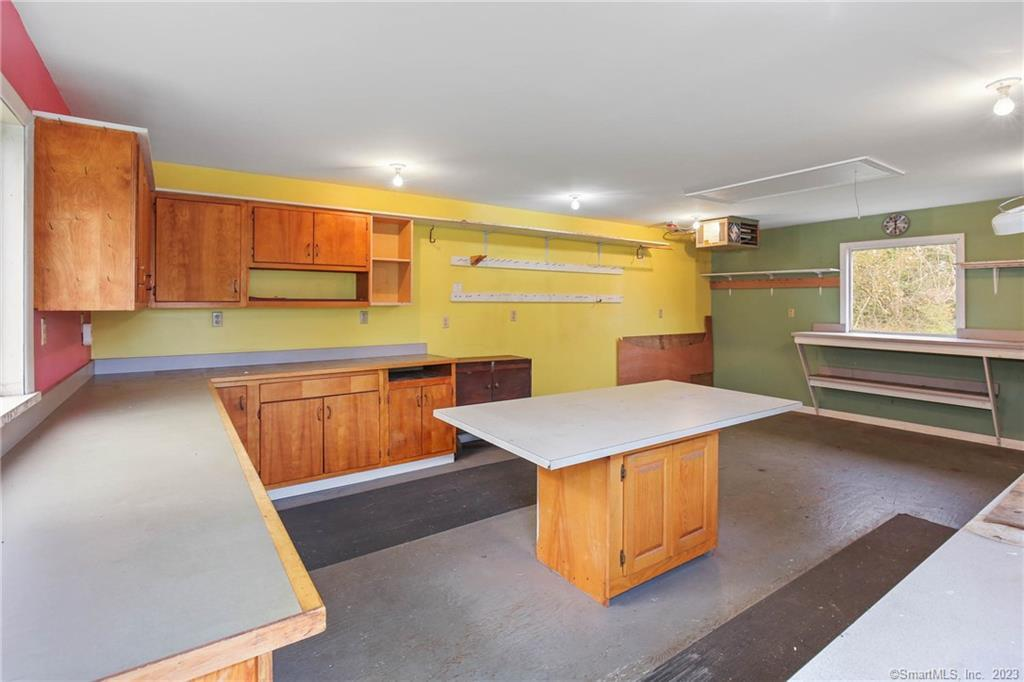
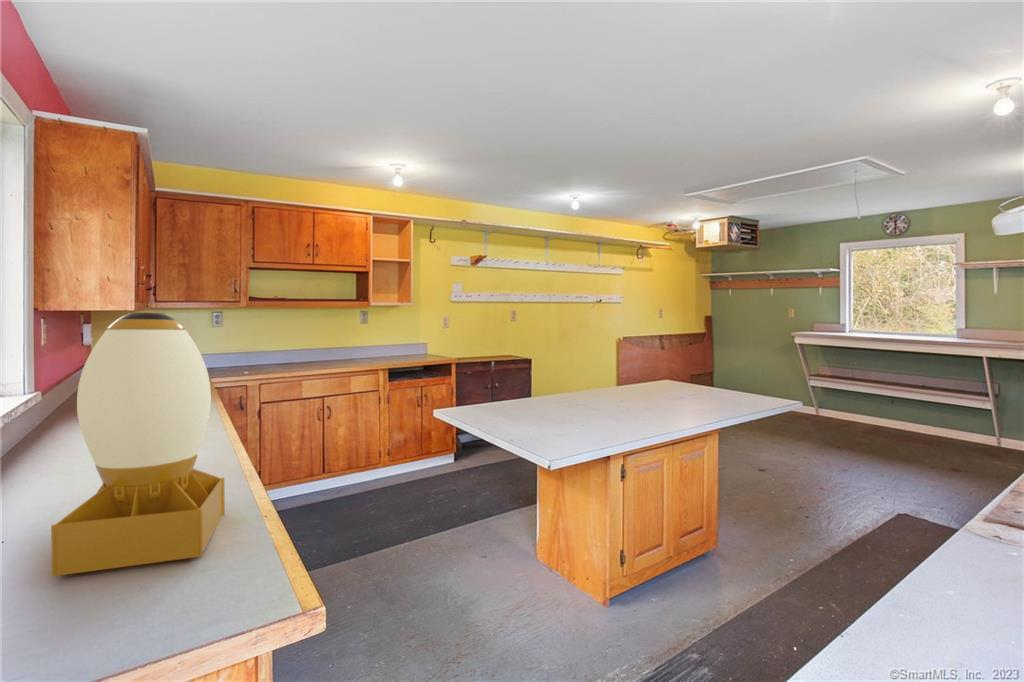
+ desk lamp [50,310,226,578]
